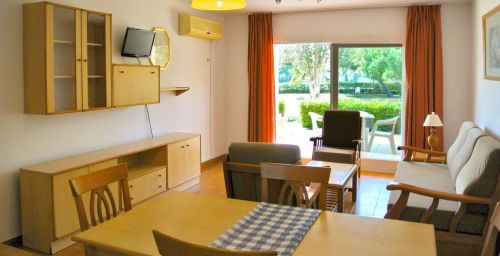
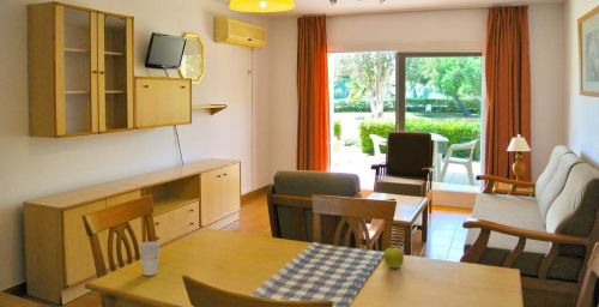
+ fruit [382,246,405,270]
+ cup [138,240,162,277]
